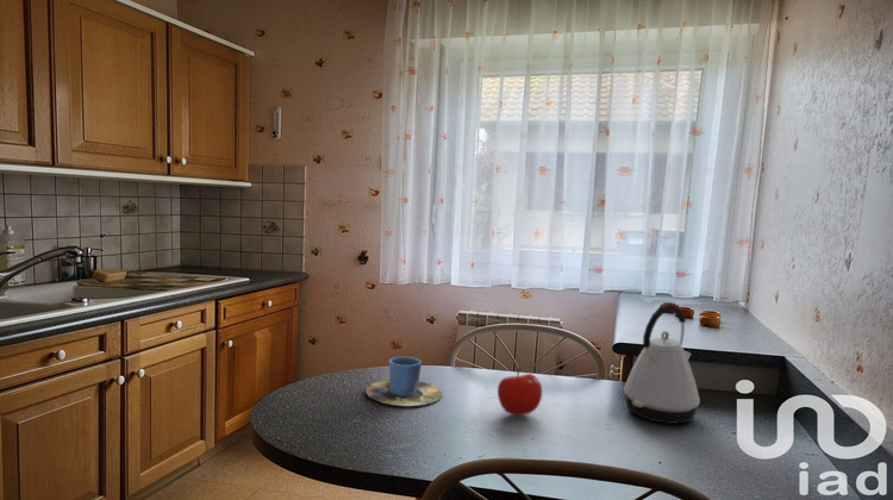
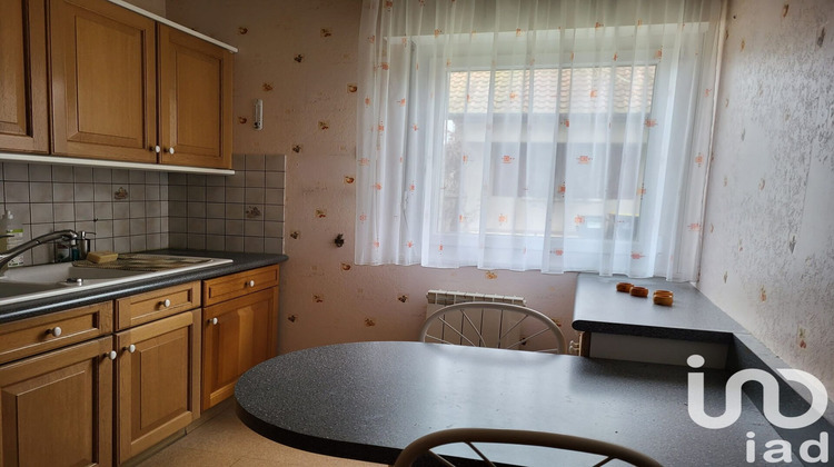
- kettle [623,302,701,425]
- fruit [497,367,543,417]
- cup [364,356,443,407]
